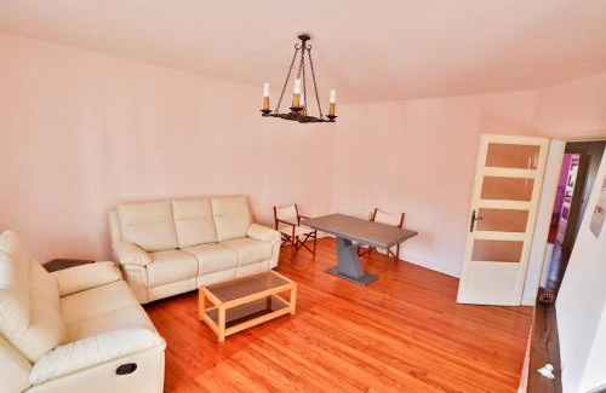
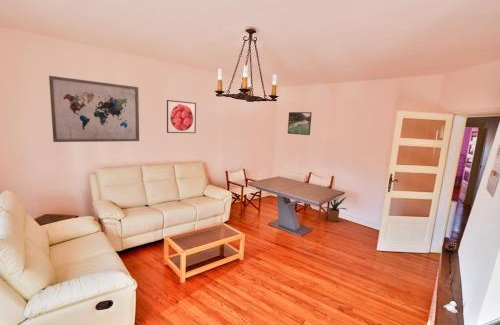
+ house plant [323,195,348,223]
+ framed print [166,99,197,134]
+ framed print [287,111,313,136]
+ wall art [48,75,140,143]
